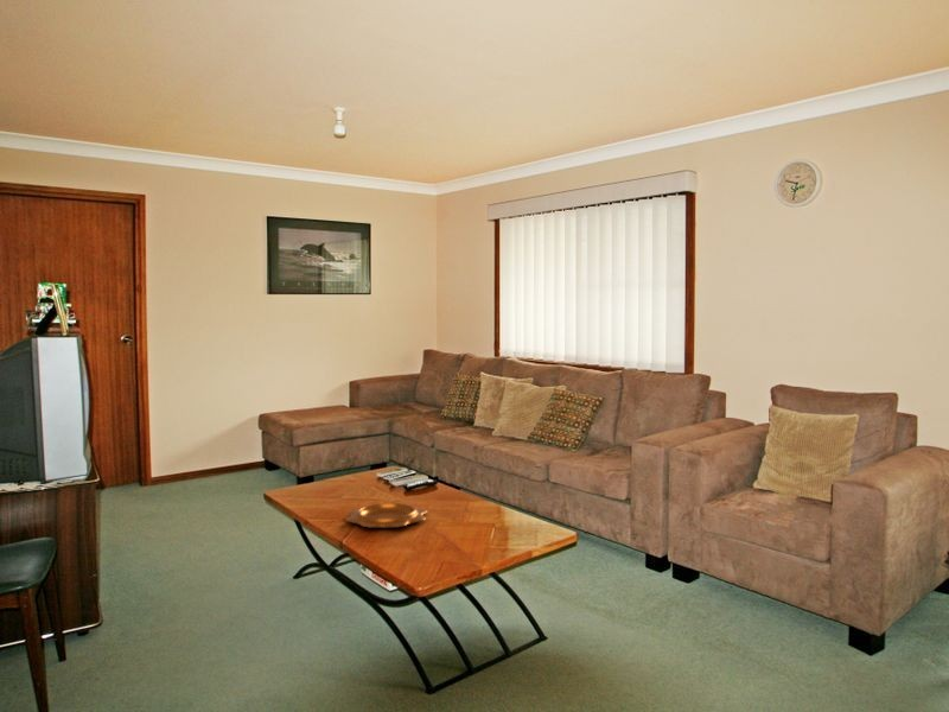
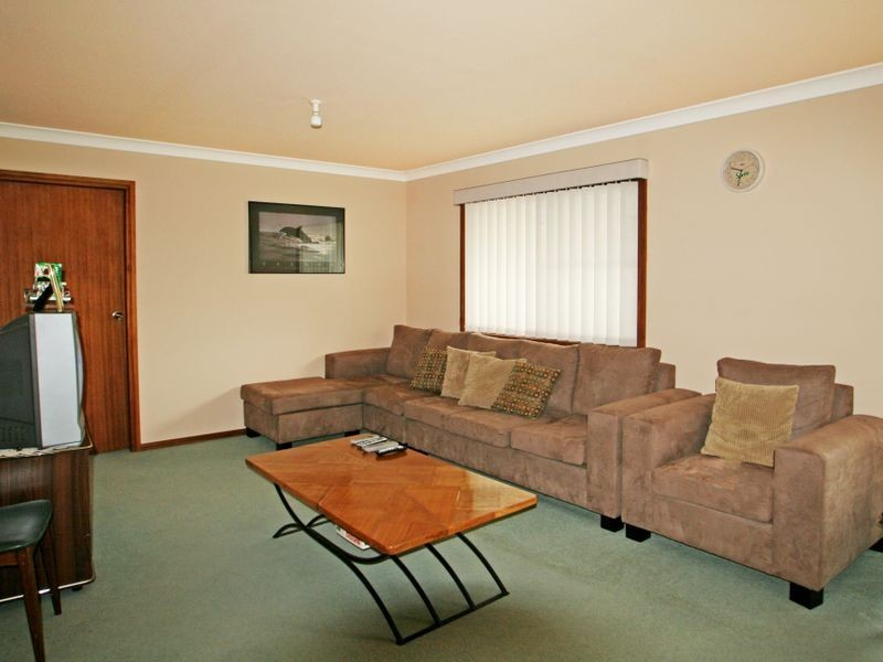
- decorative bowl [344,502,428,529]
